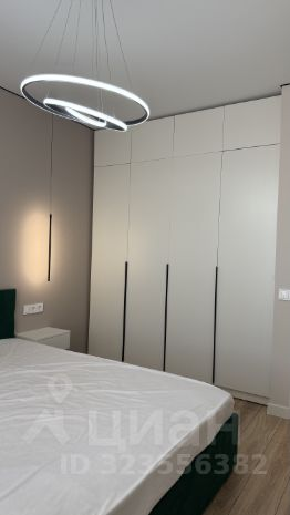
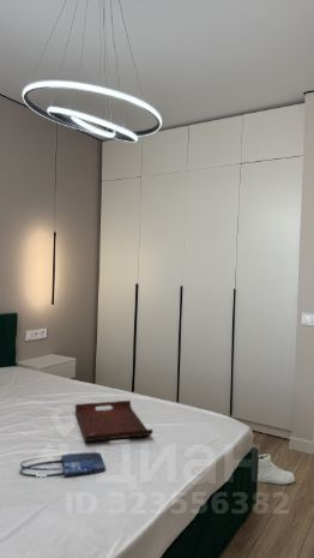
+ sneaker [256,452,296,485]
+ serving tray [74,400,155,443]
+ shopping bag [19,451,107,478]
